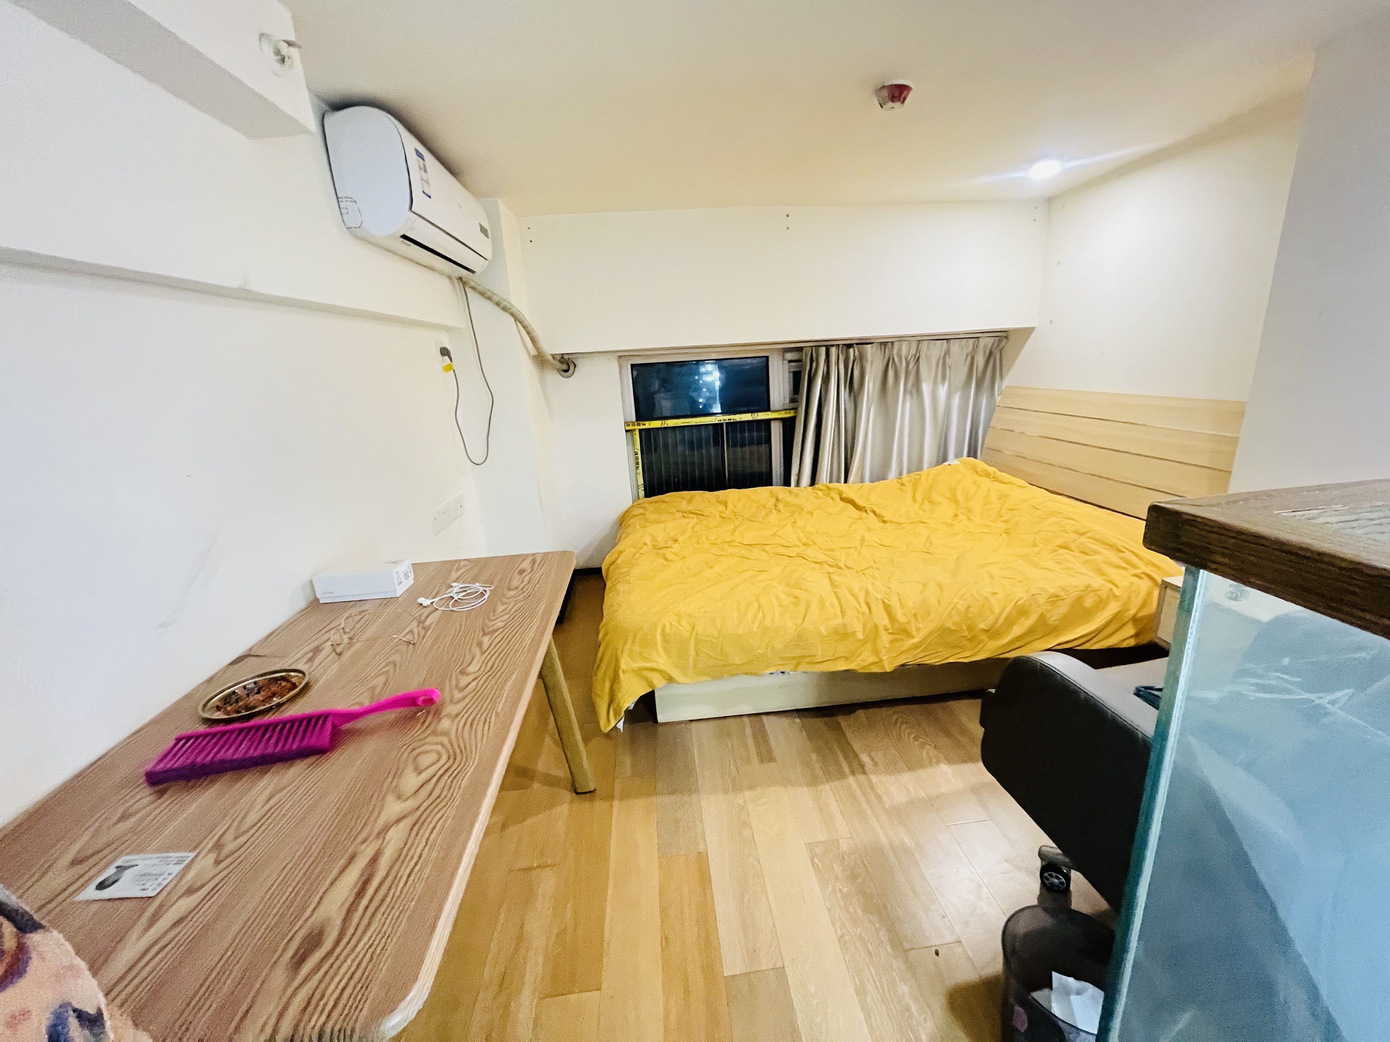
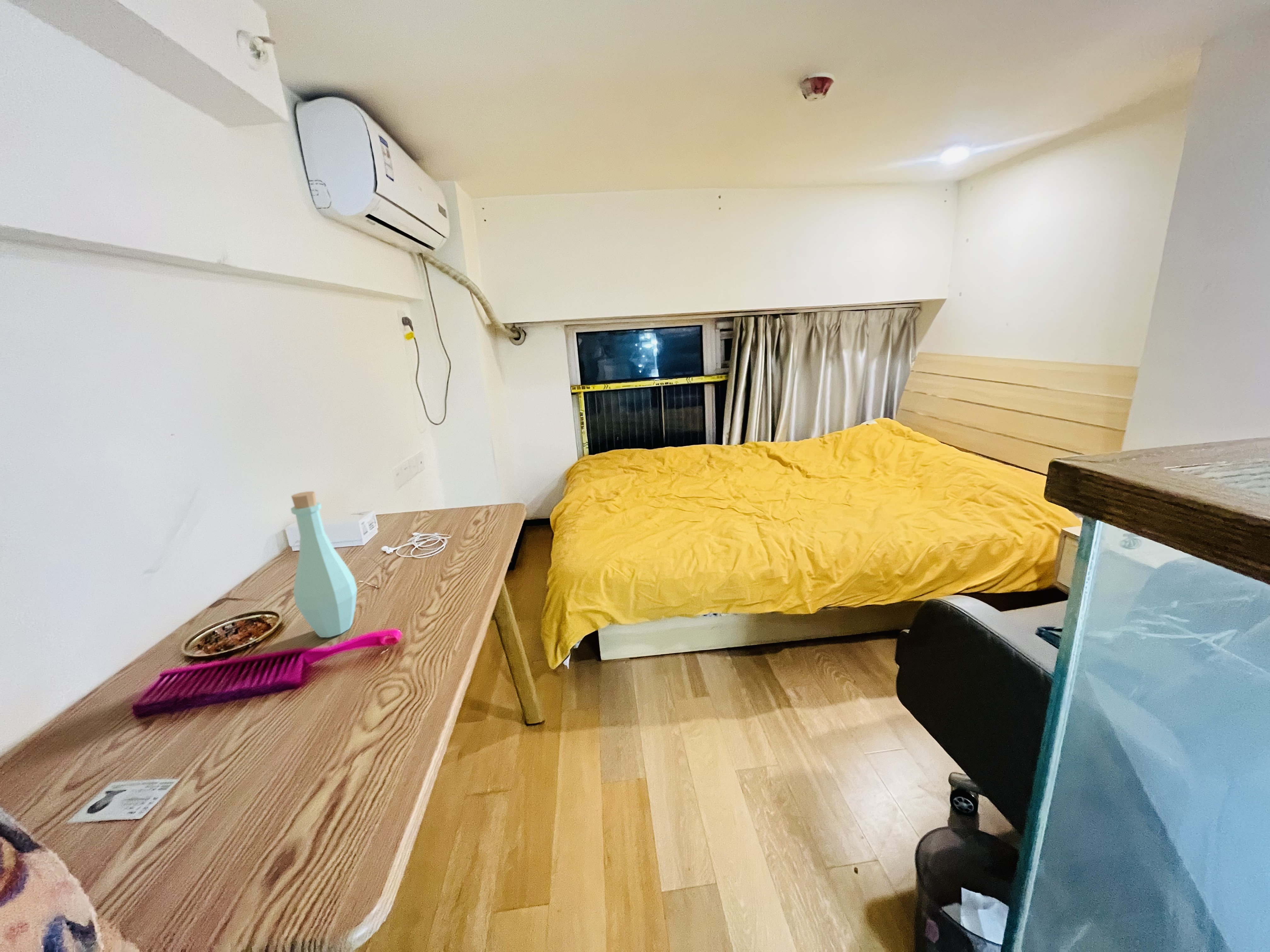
+ bottle [290,491,358,638]
